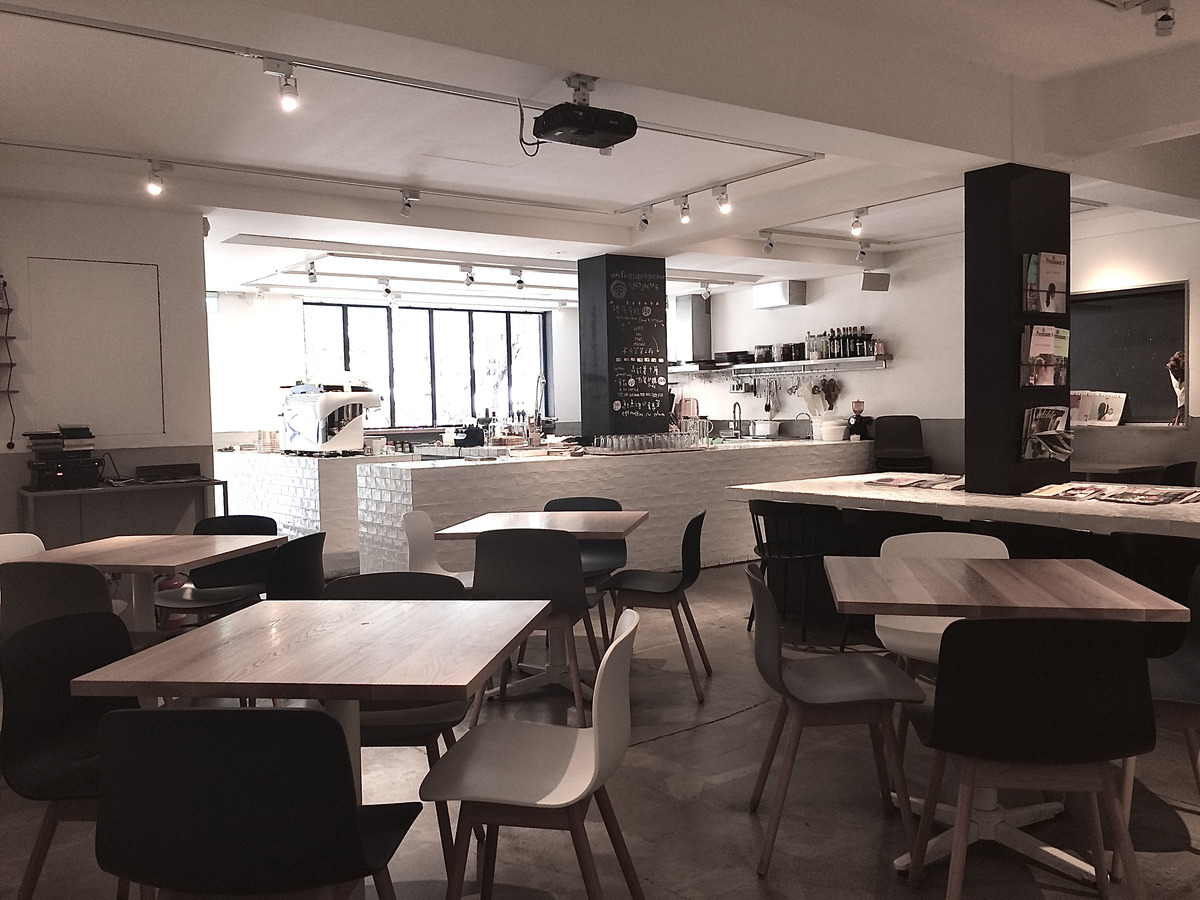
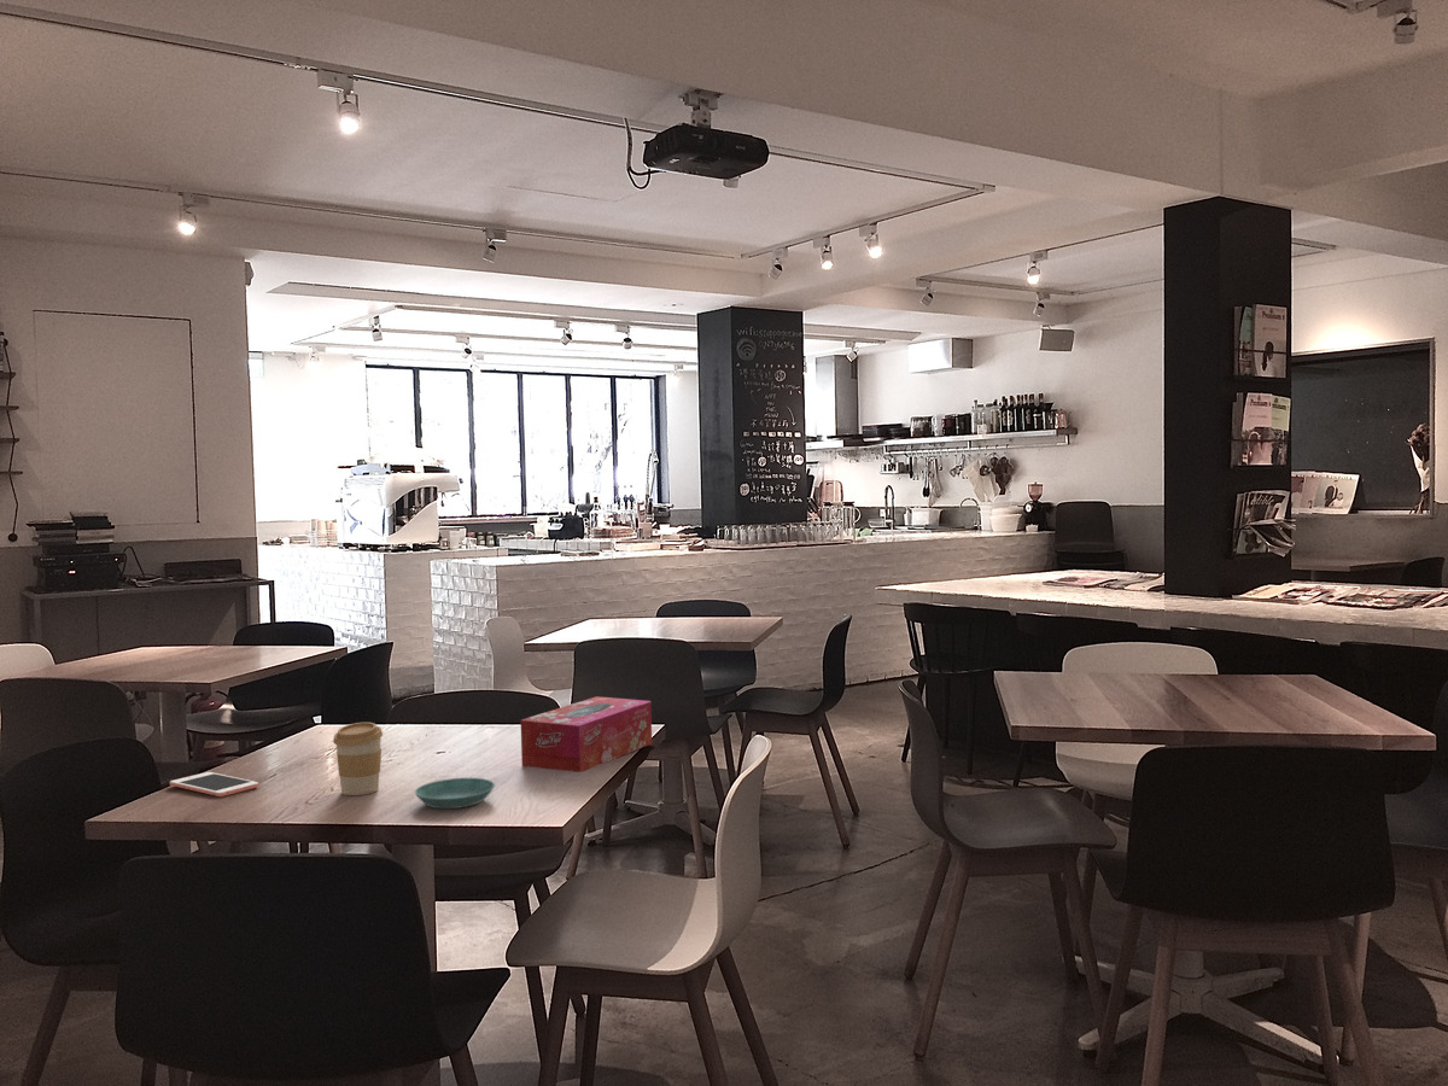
+ tissue box [520,695,653,773]
+ coffee cup [332,722,384,796]
+ cell phone [169,771,259,798]
+ saucer [414,777,496,810]
